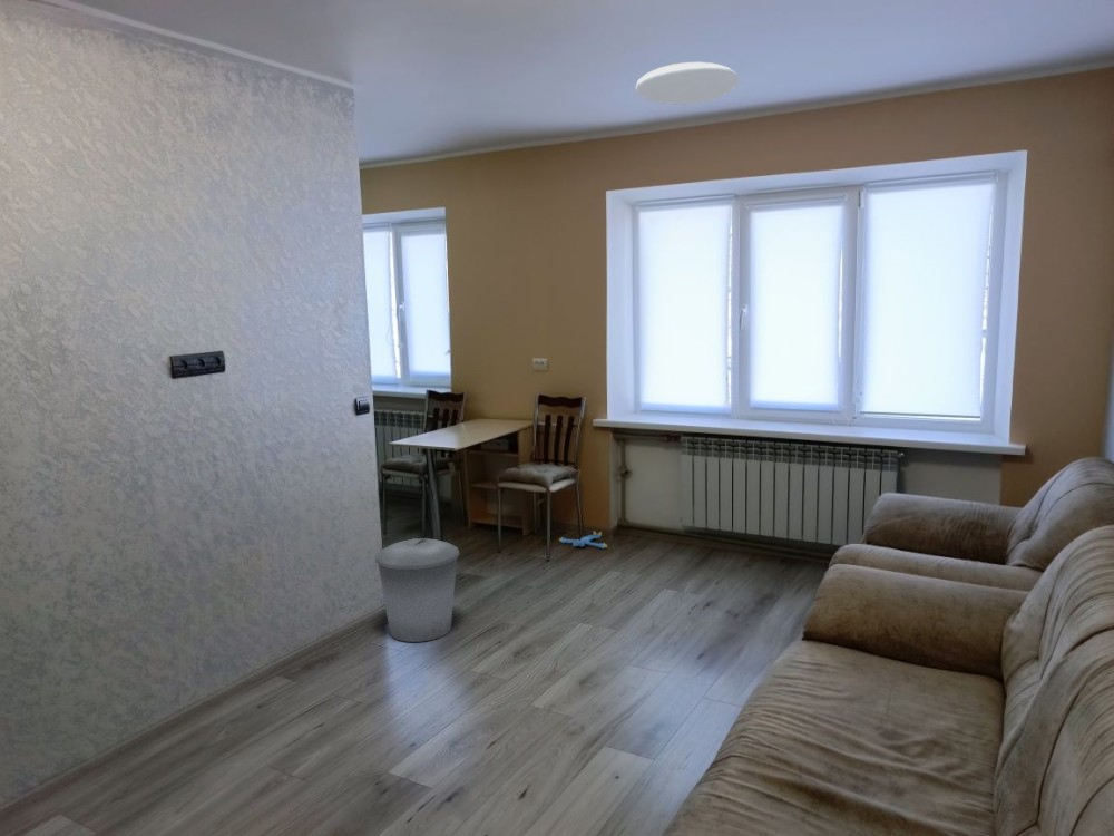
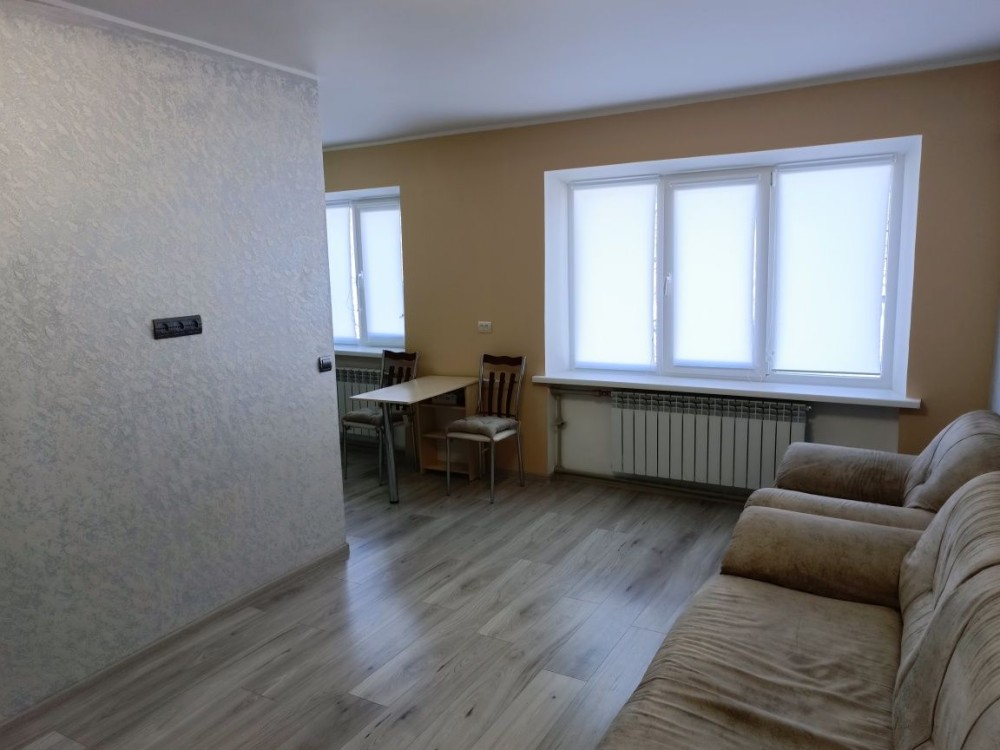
- ceiling light [635,61,740,106]
- trash can [374,537,460,643]
- plush toy [558,529,608,550]
